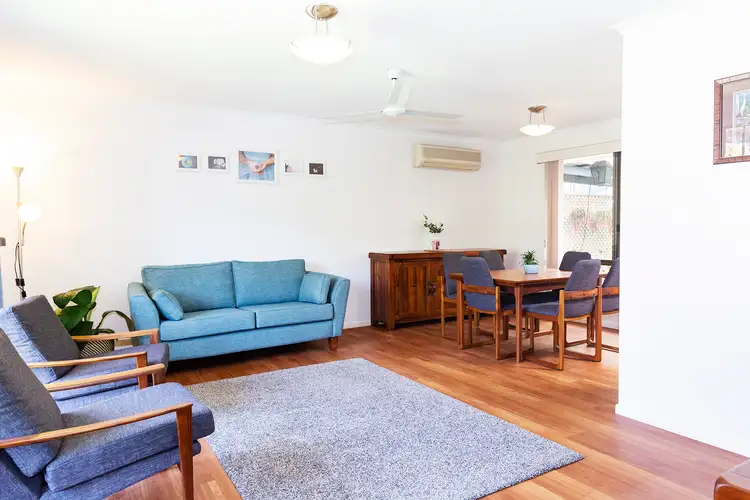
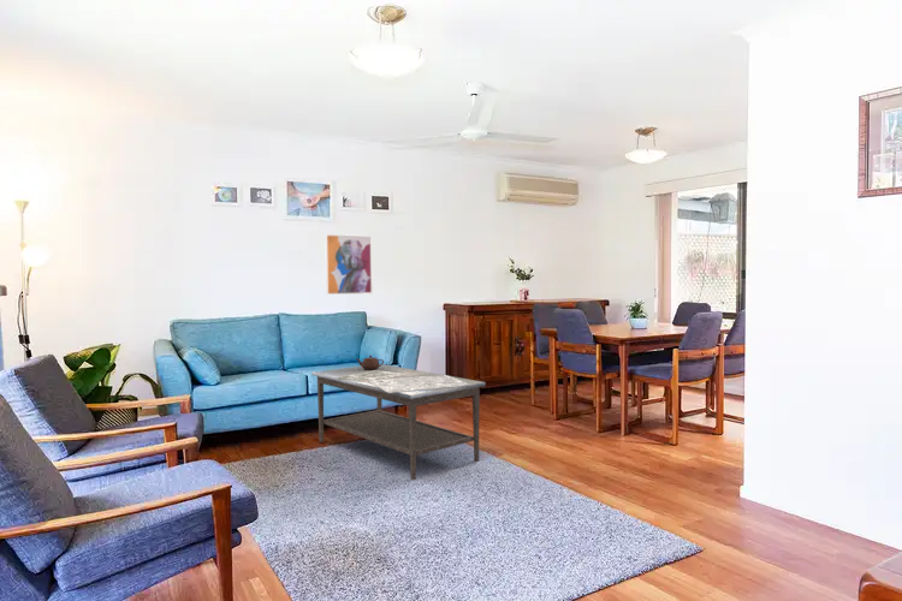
+ coffee table [310,355,487,481]
+ wall art [324,233,374,296]
